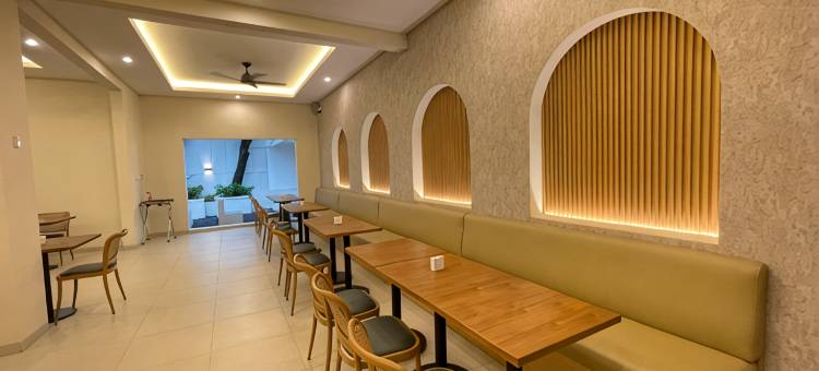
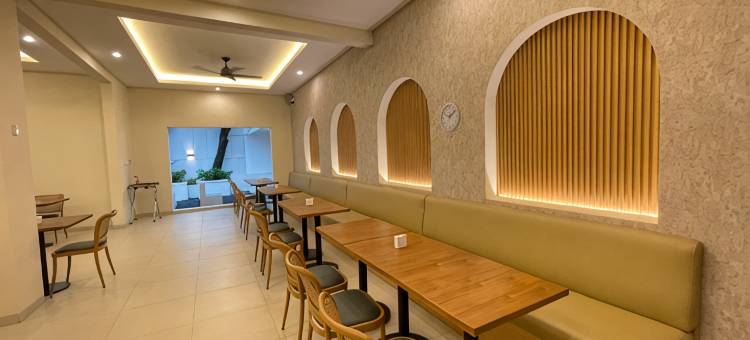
+ wall clock [439,101,462,133]
